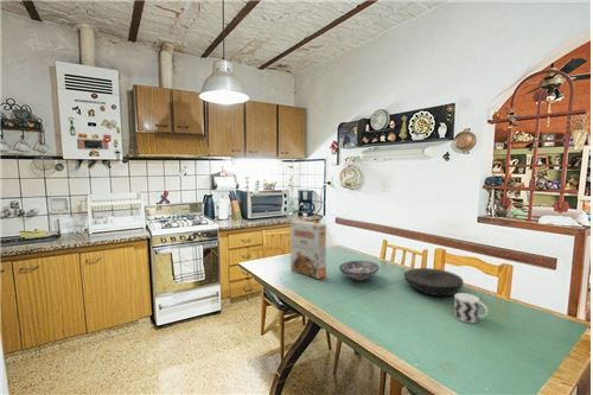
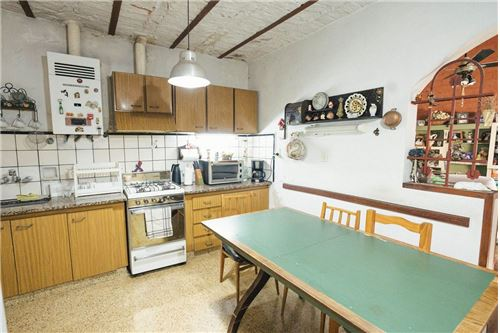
- plate [403,267,465,297]
- cereal box [289,219,327,280]
- cup [453,292,489,324]
- bowl [338,260,381,281]
